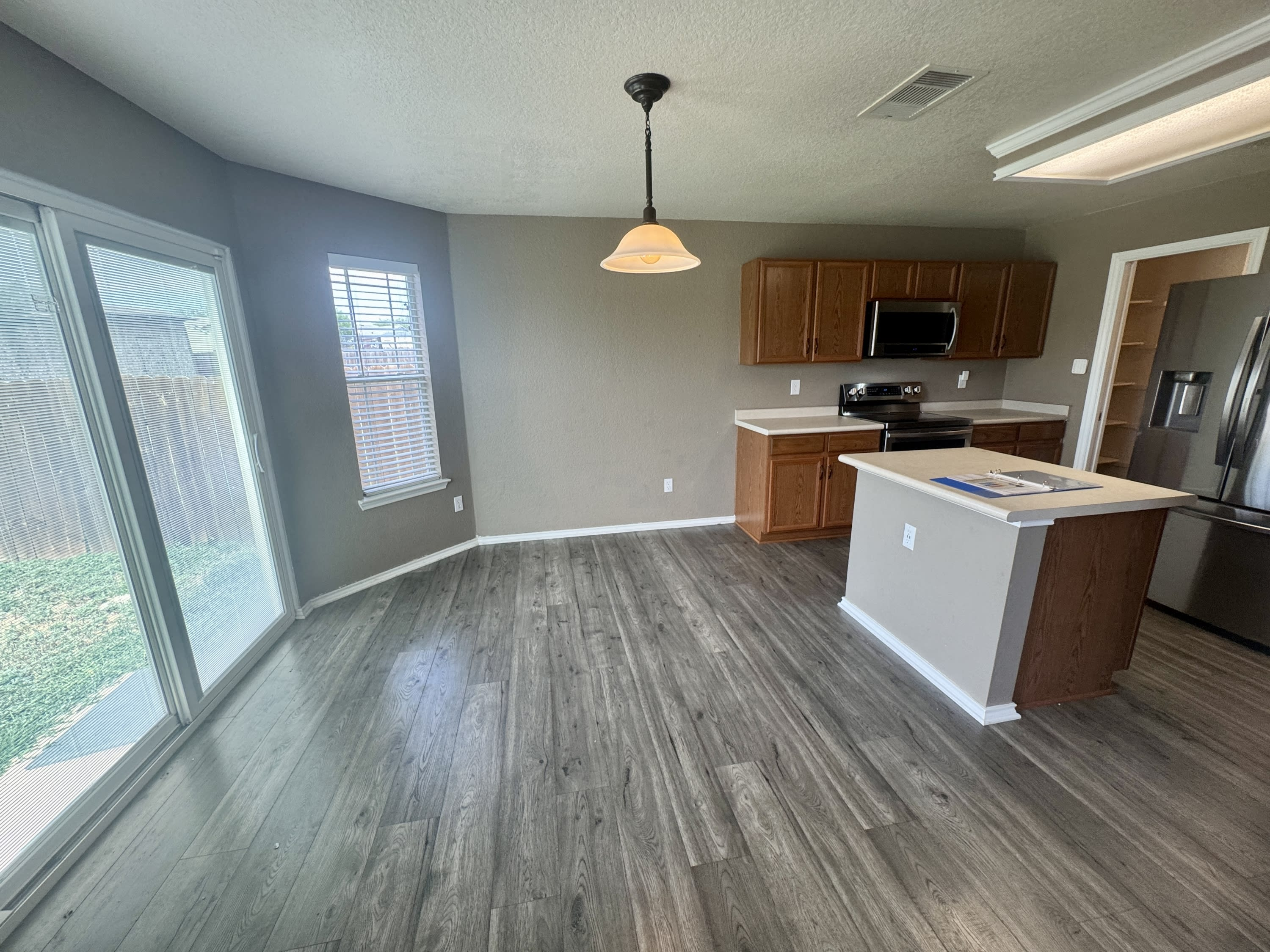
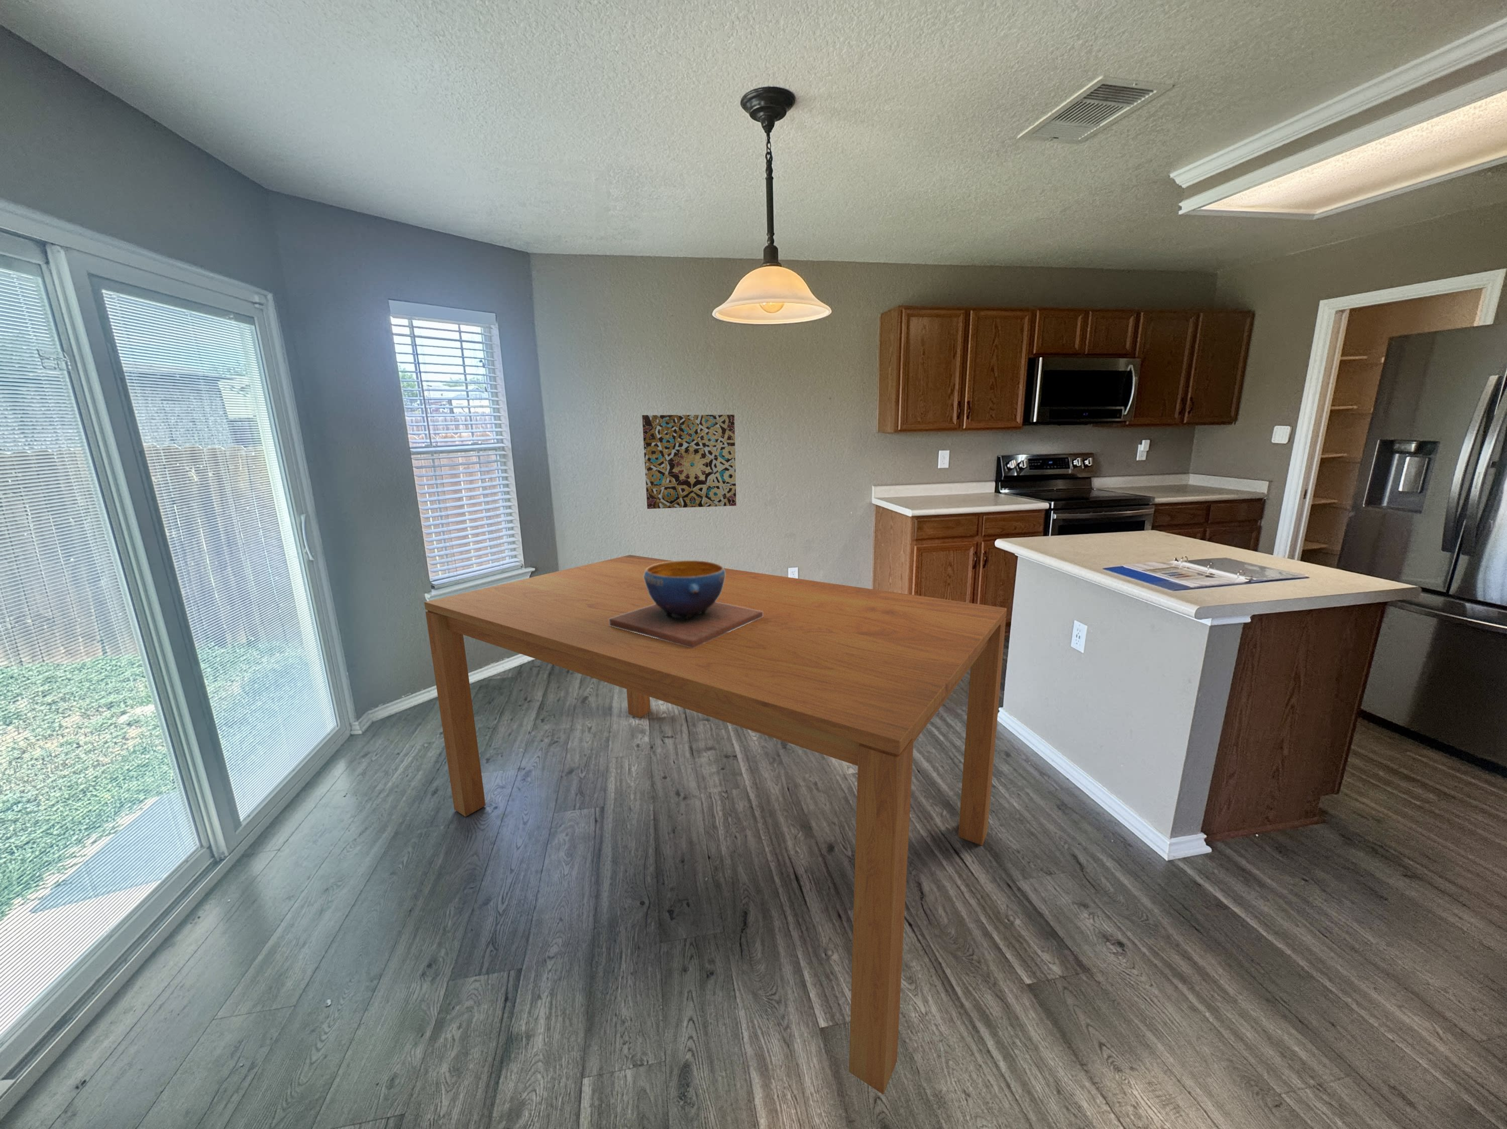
+ wall art [642,414,737,509]
+ decorative bowl [609,560,763,648]
+ dining table [424,555,1007,1095]
